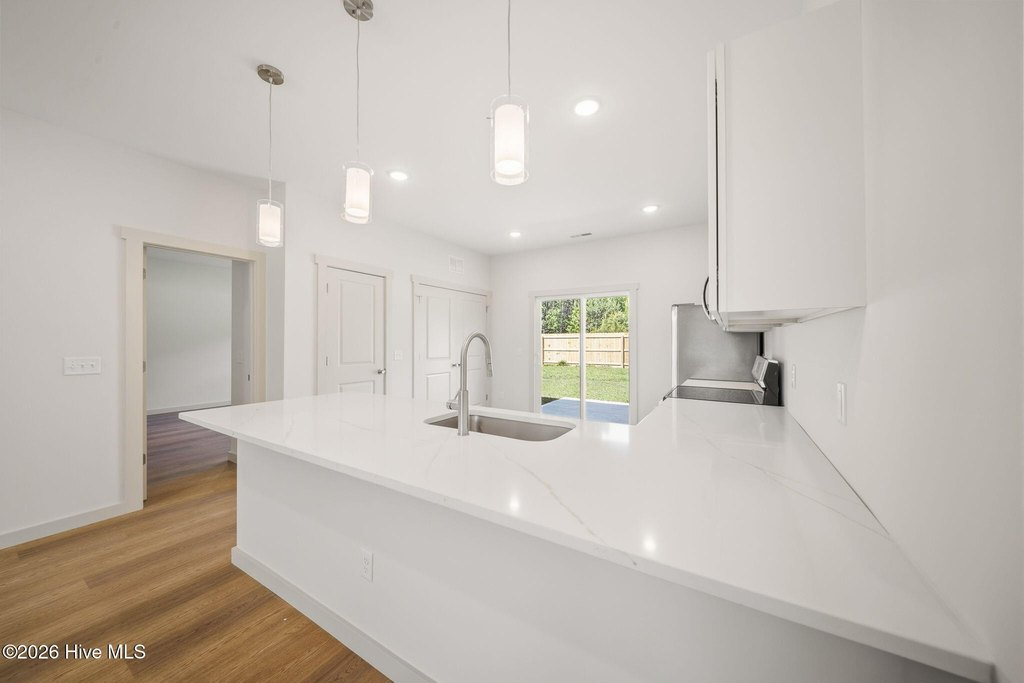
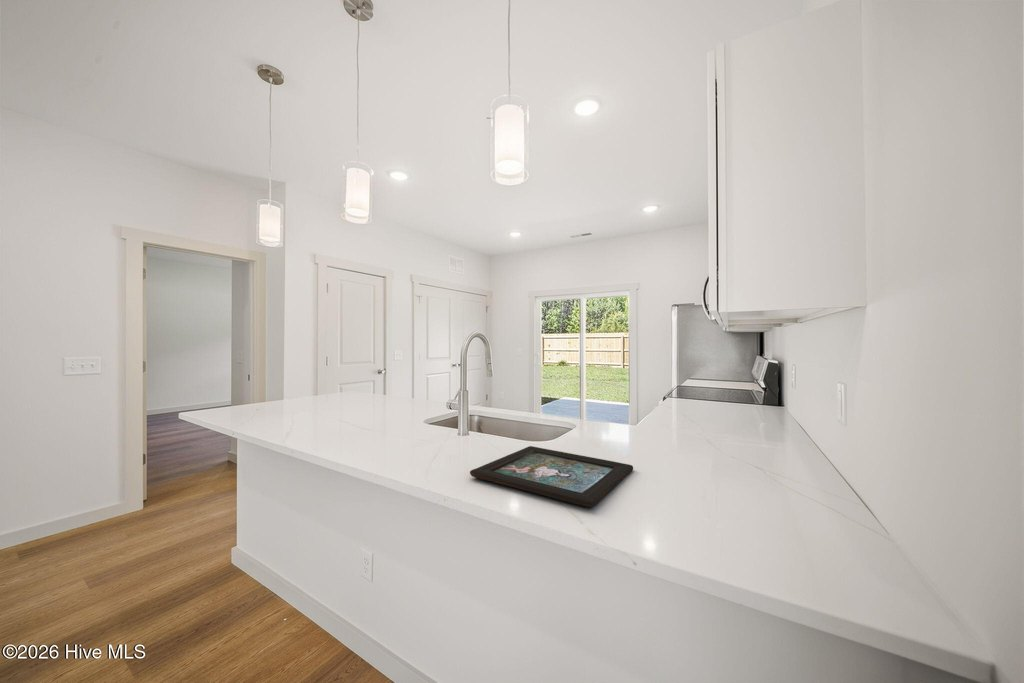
+ decorative tray [469,445,634,508]
